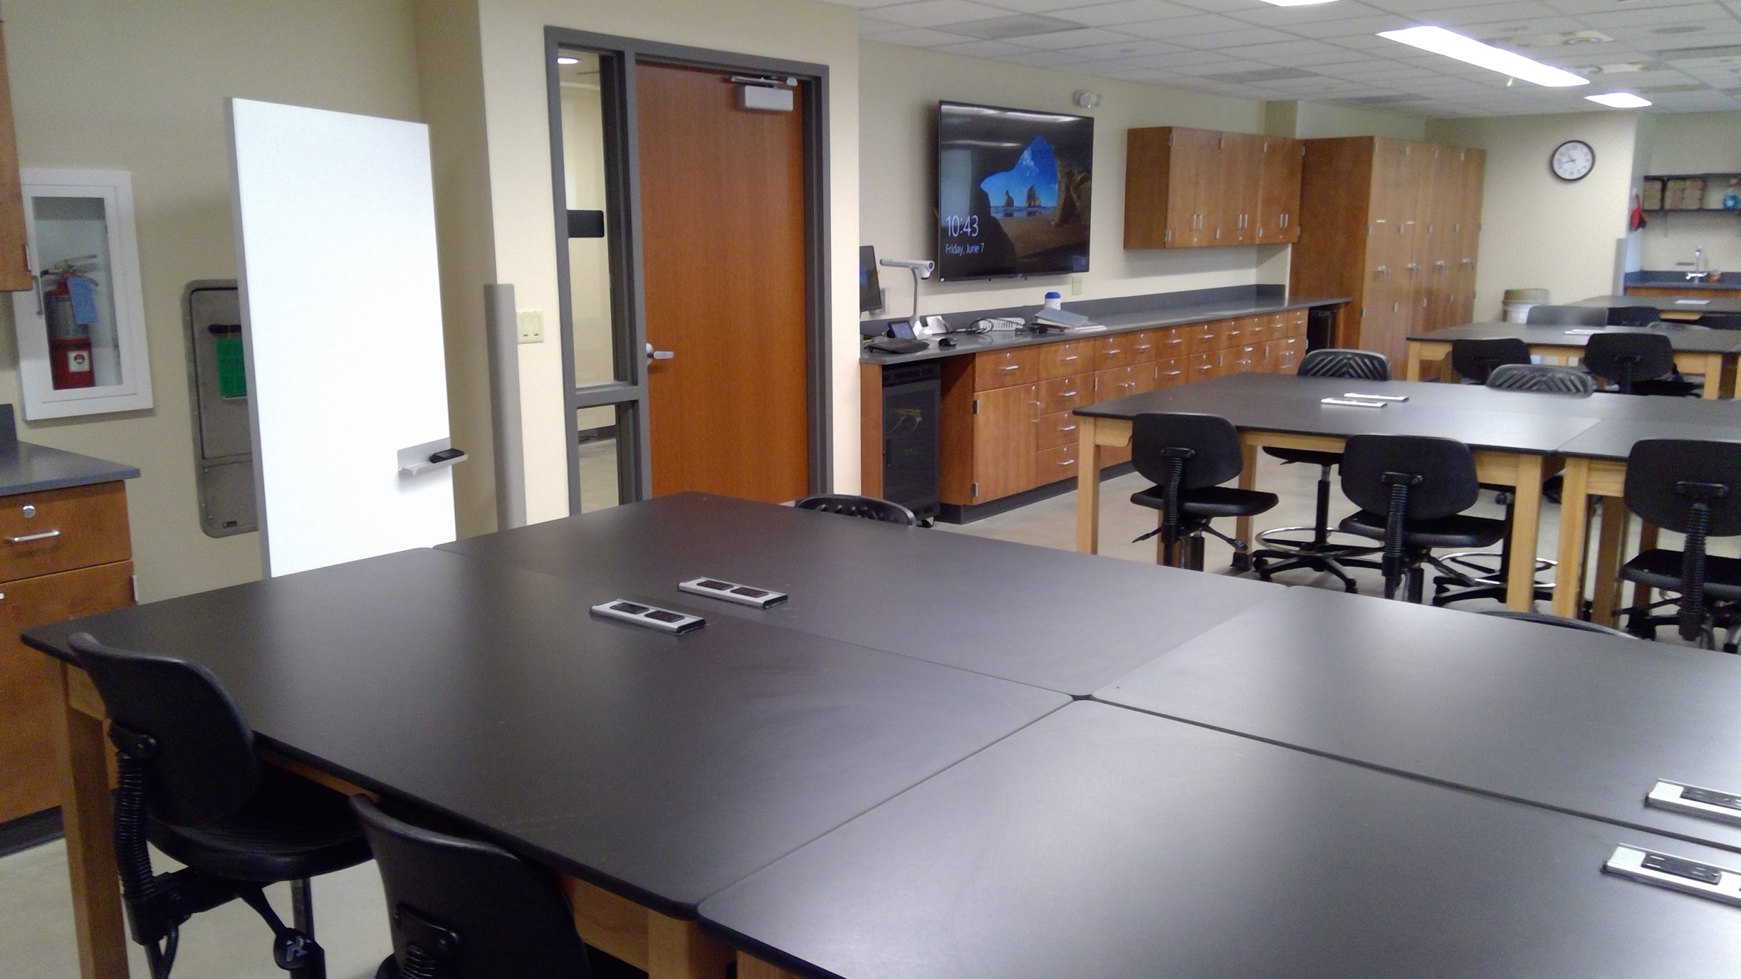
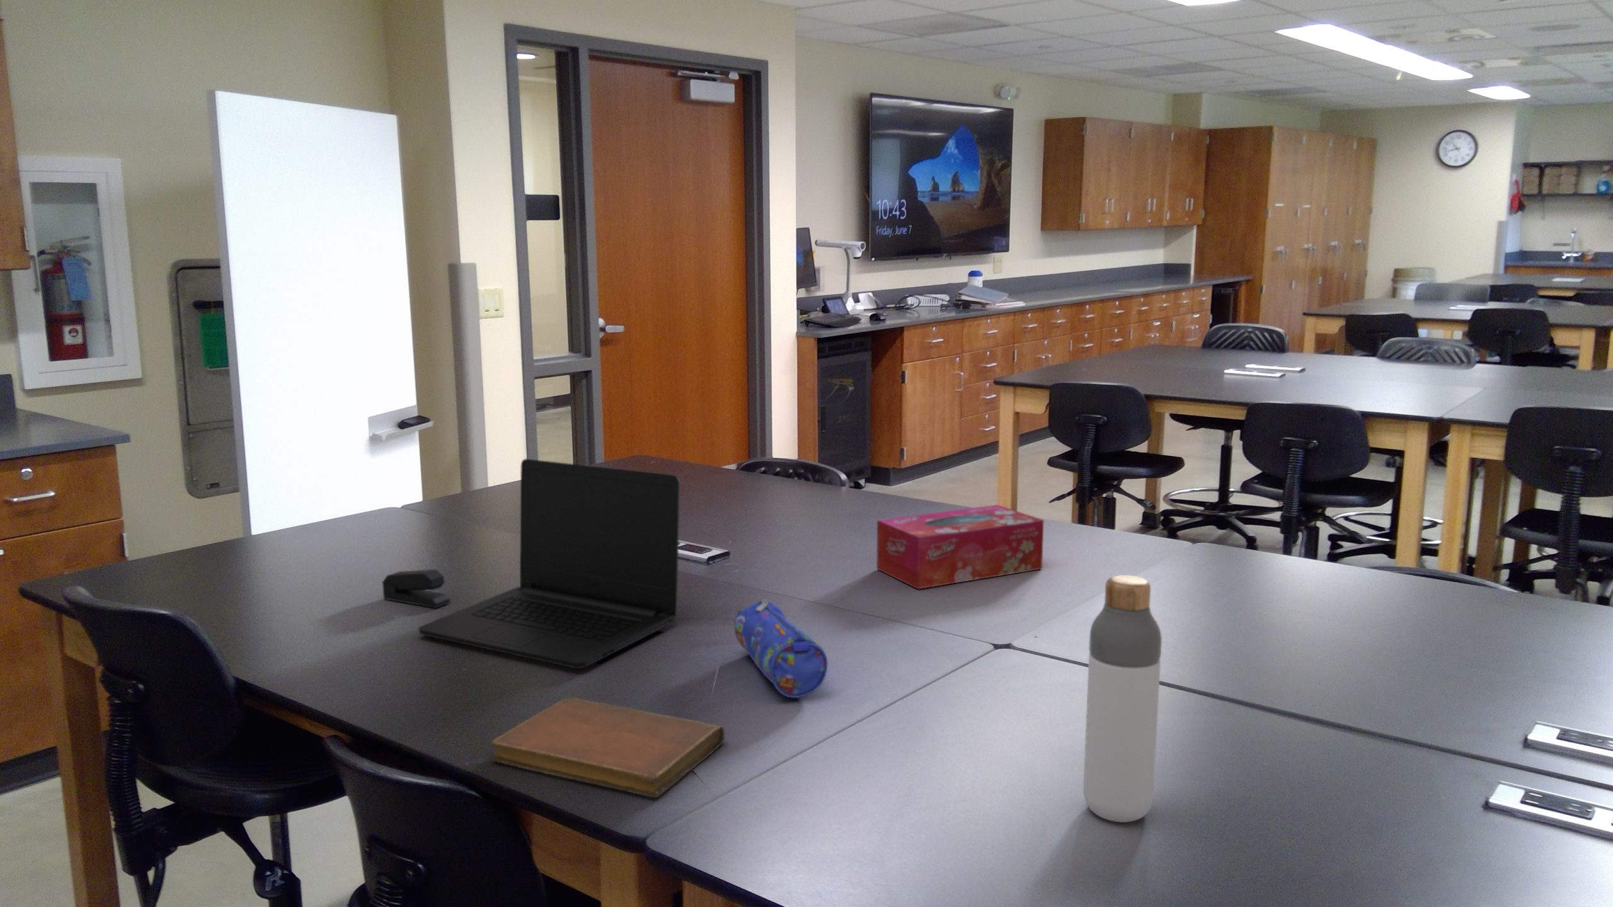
+ tissue box [876,504,1045,589]
+ laptop [418,458,680,669]
+ stapler [382,569,451,608]
+ notebook [491,698,726,798]
+ bottle [1082,575,1162,823]
+ pencil case [732,598,828,699]
